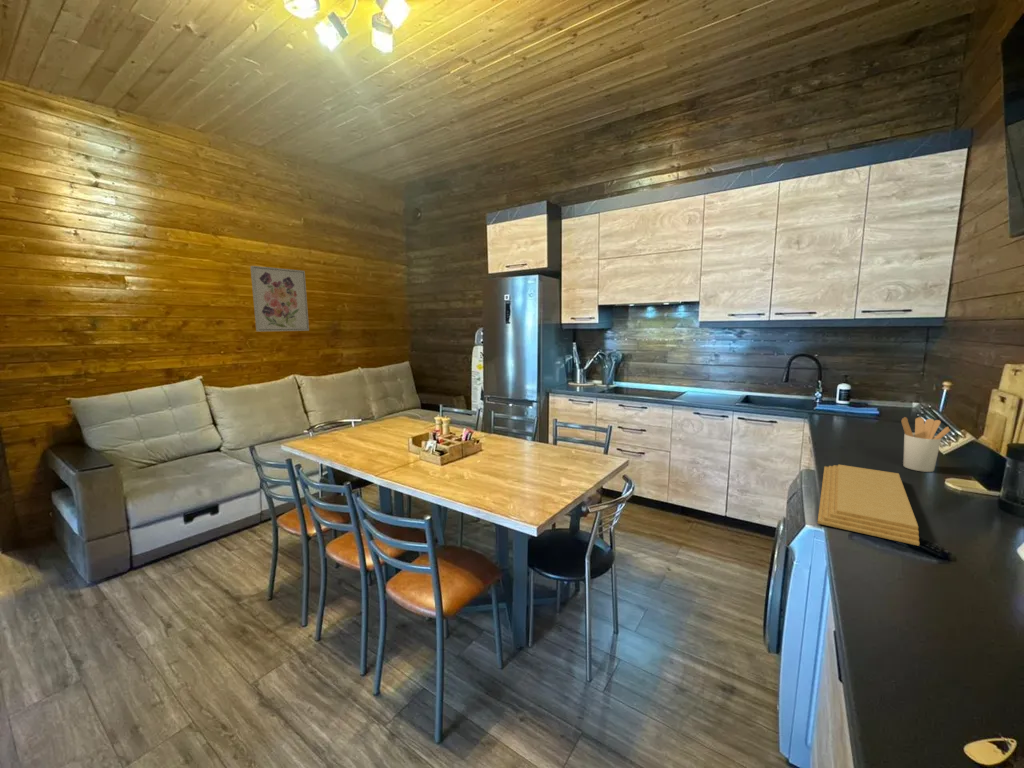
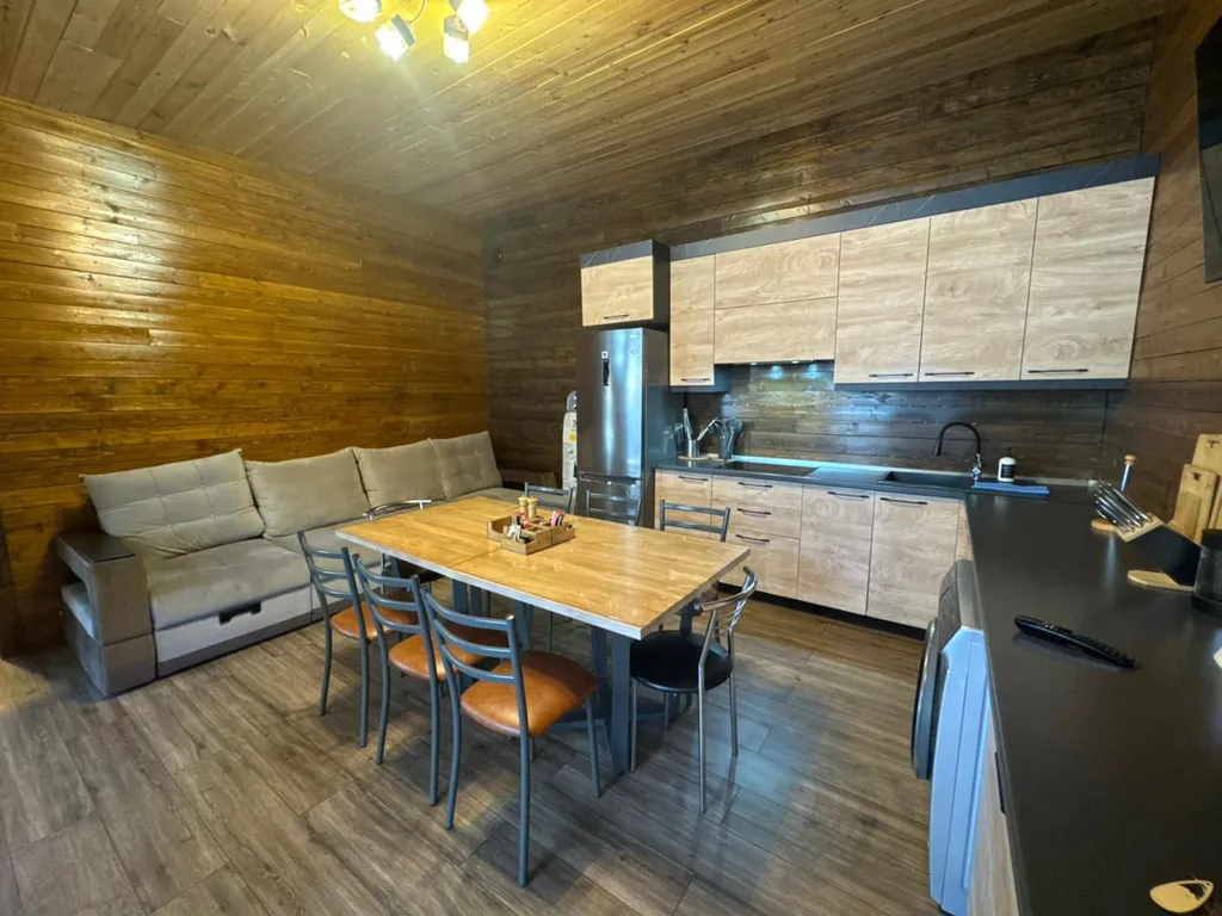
- utensil holder [901,416,952,473]
- cutting board [817,464,920,547]
- wall art [249,265,310,332]
